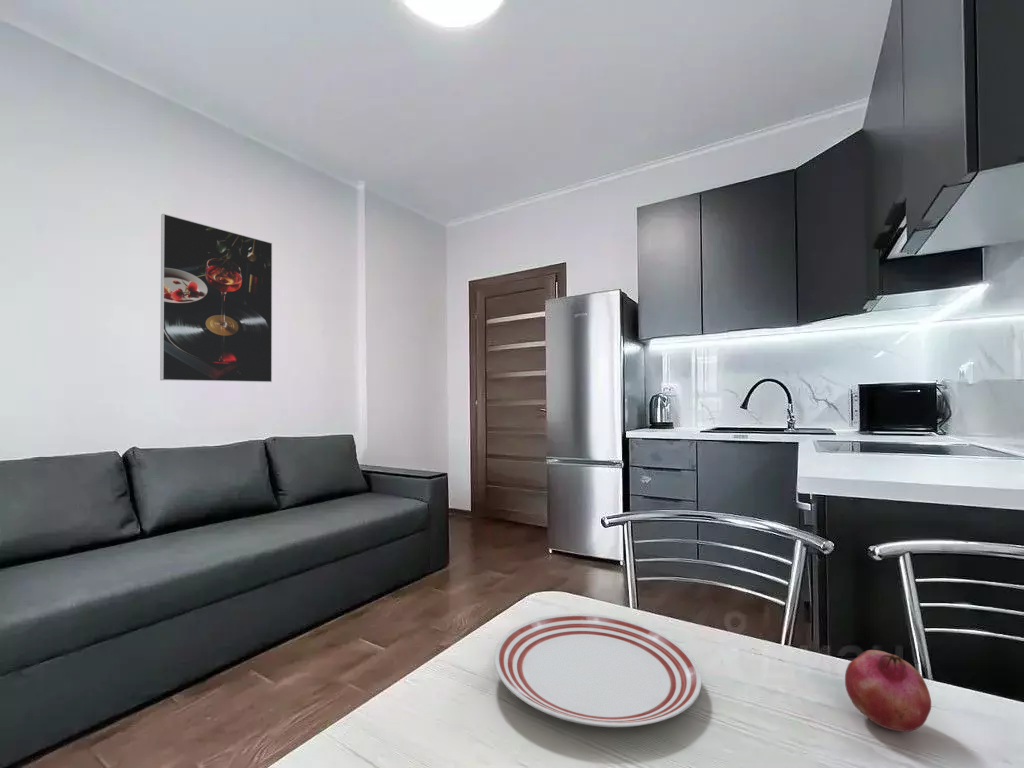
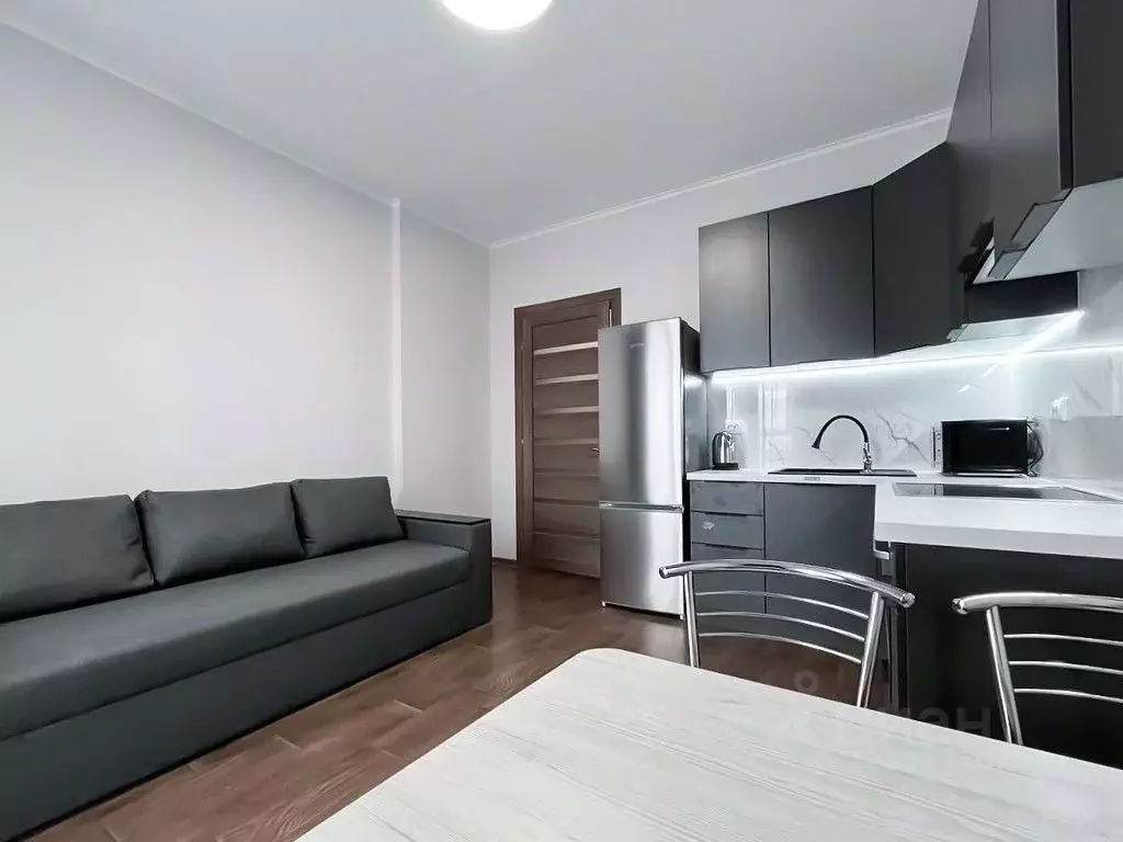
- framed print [159,213,273,383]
- dinner plate [493,612,703,728]
- fruit [844,649,932,733]
